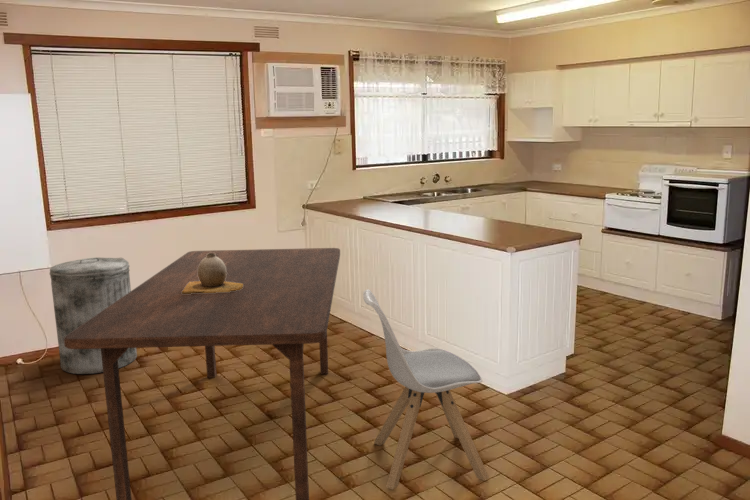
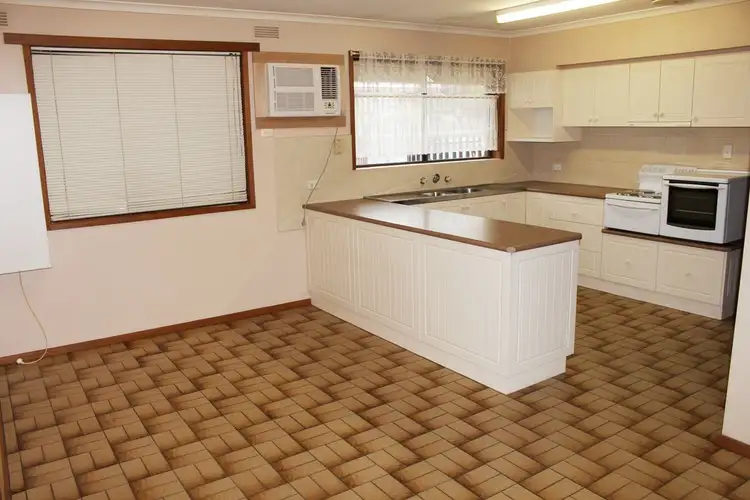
- trash can [49,256,138,375]
- dining table [64,247,341,500]
- vase [182,253,243,294]
- chair [362,289,490,490]
